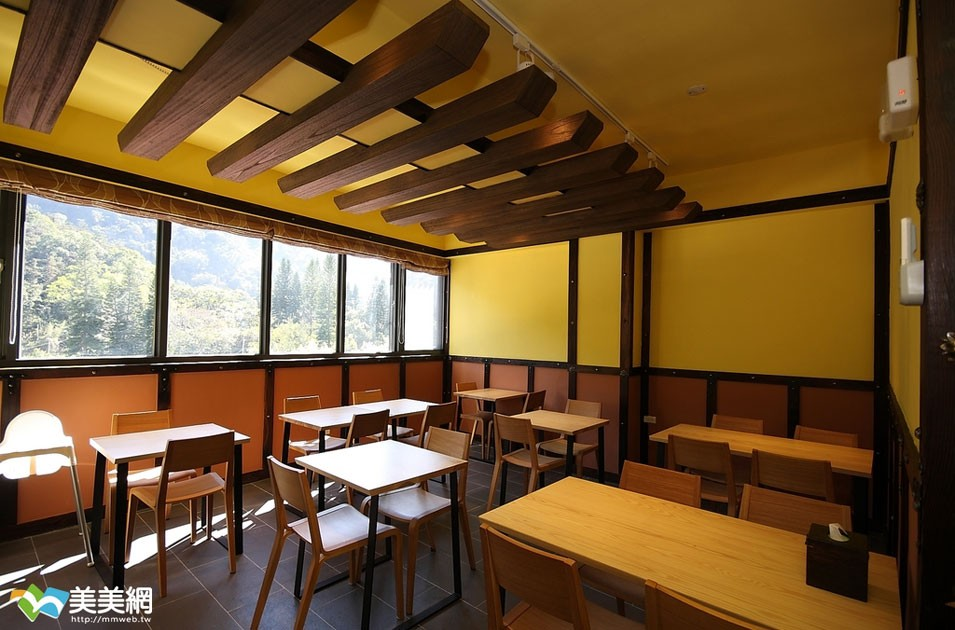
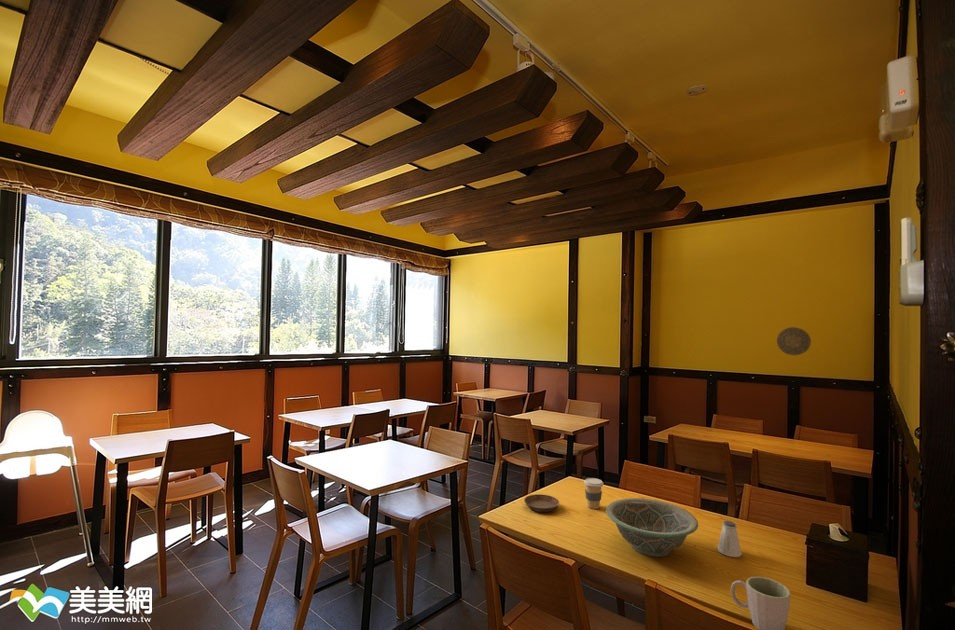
+ mug [730,576,792,630]
+ saucer [523,493,560,513]
+ coffee cup [583,477,605,510]
+ saltshaker [717,520,743,558]
+ decorative plate [776,326,812,356]
+ decorative bowl [605,497,699,558]
